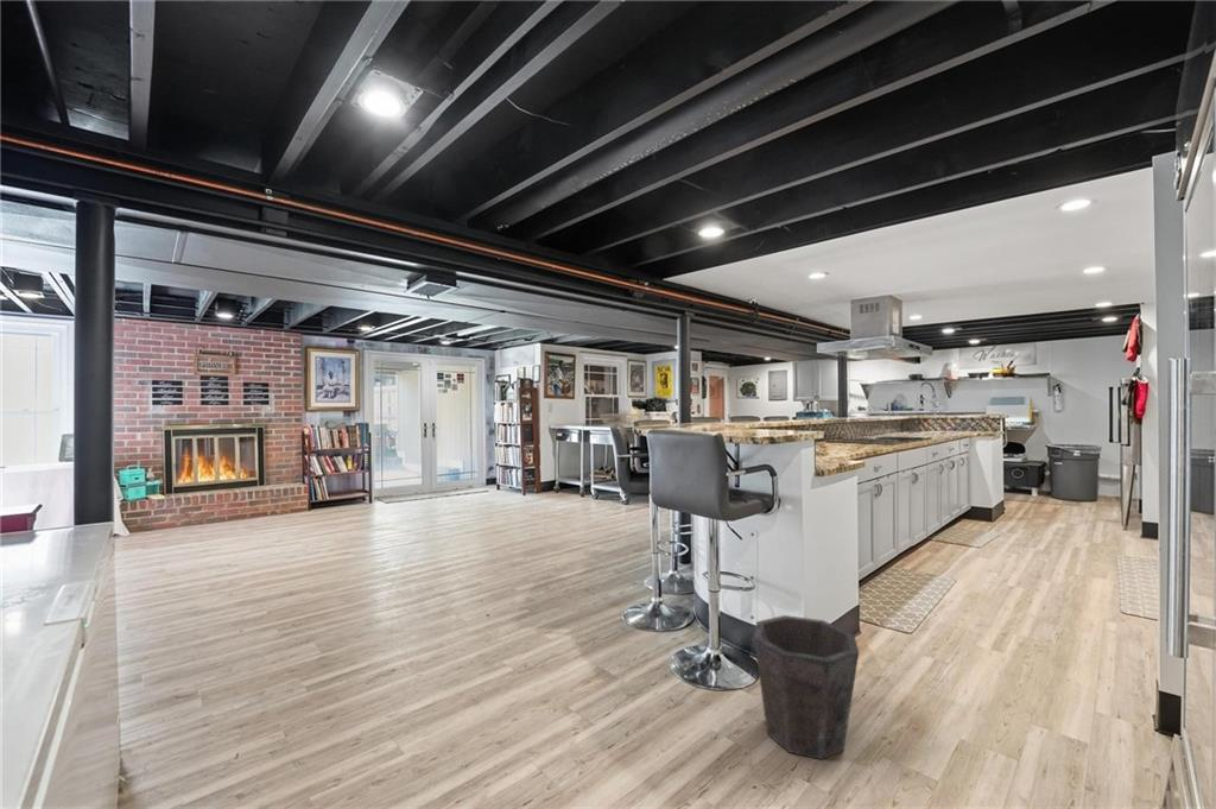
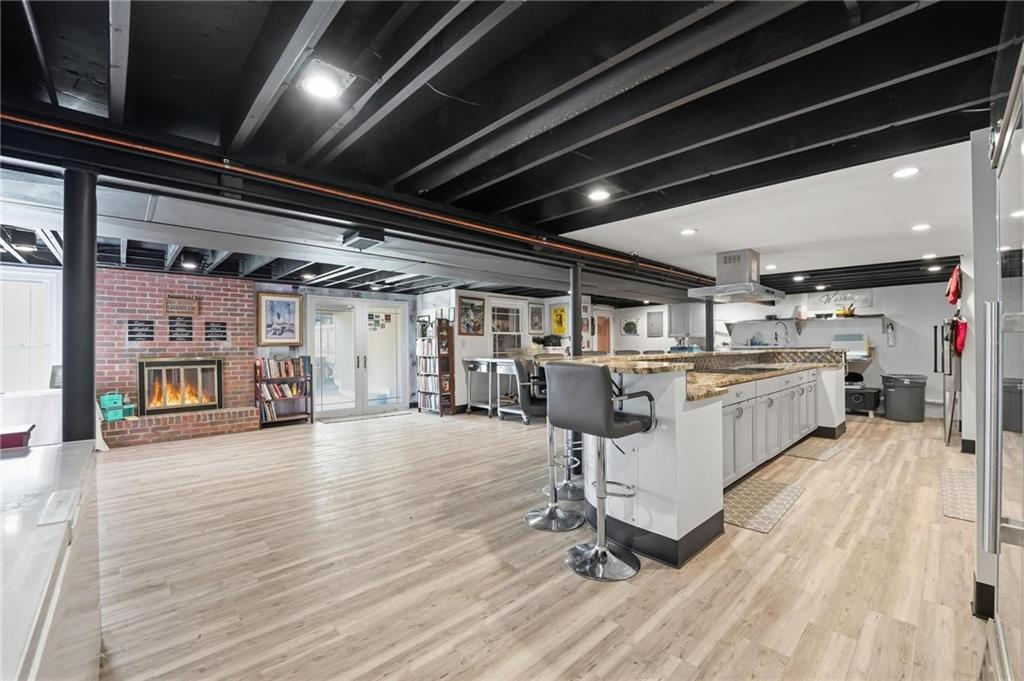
- waste bin [753,614,860,760]
